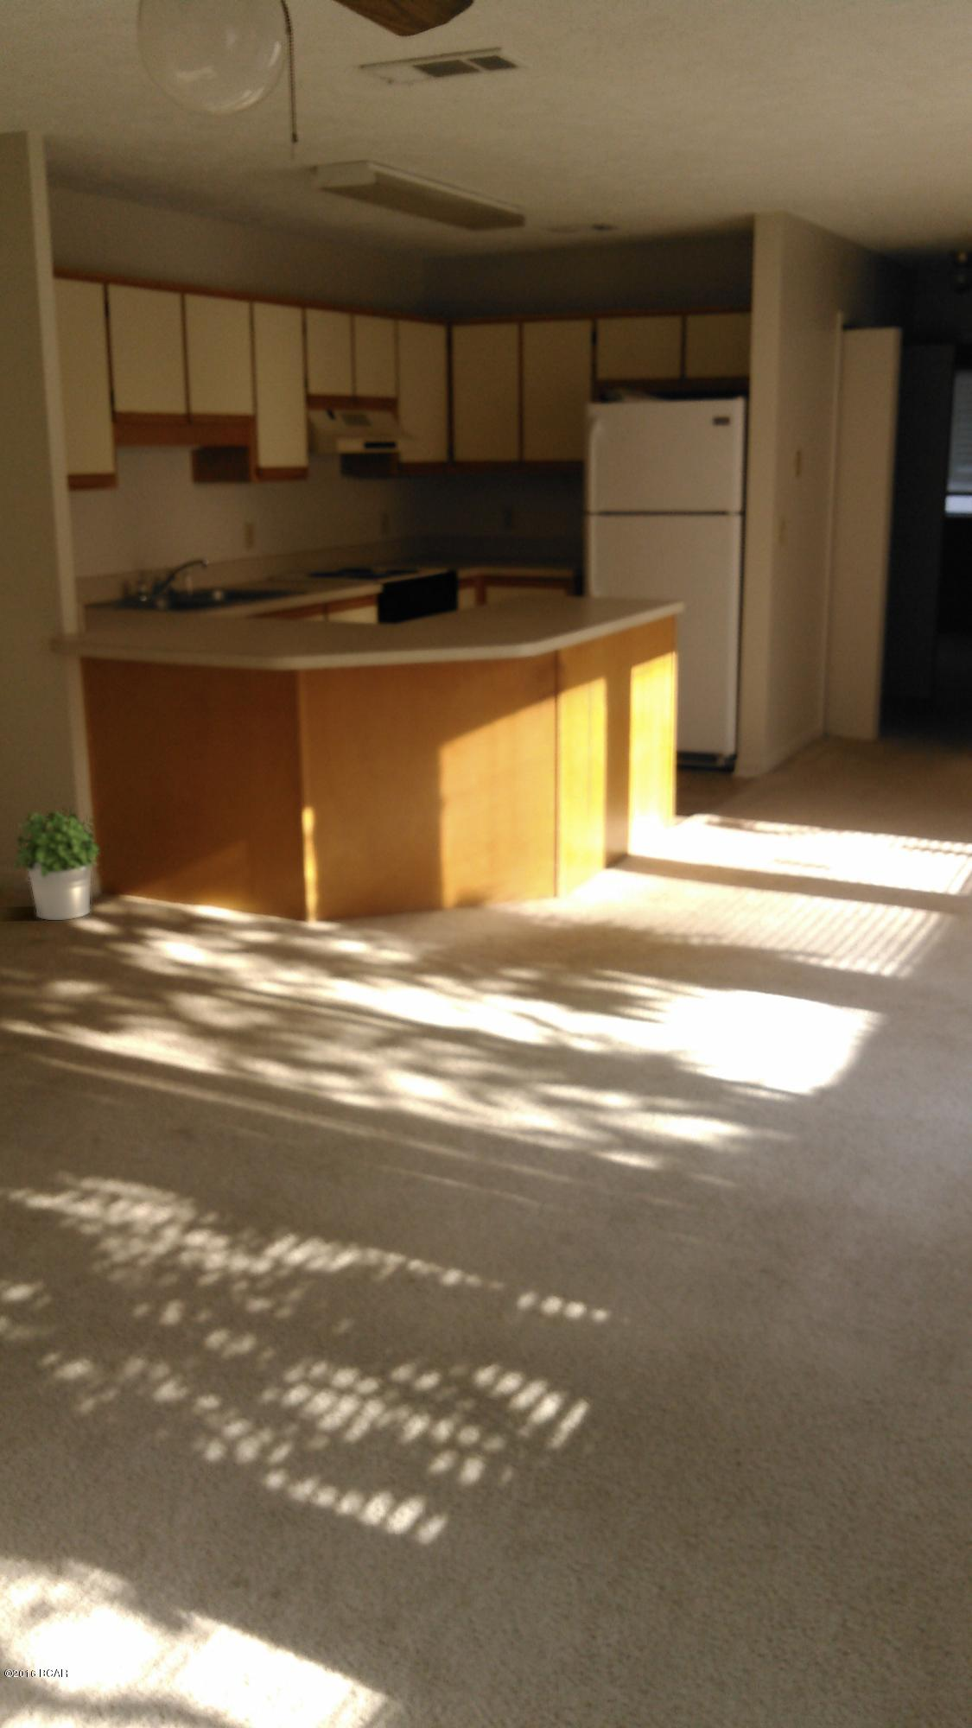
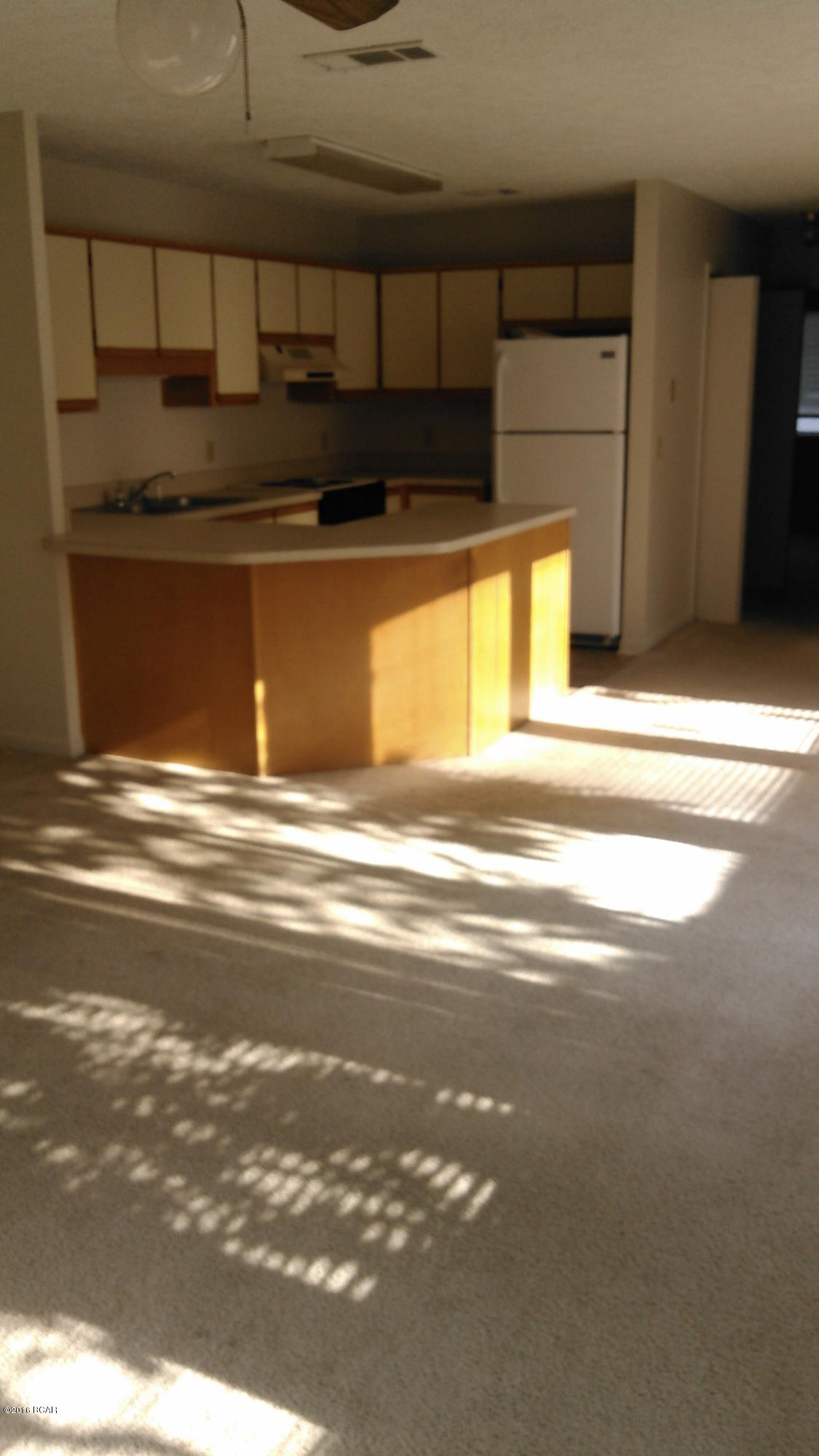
- potted plant [13,806,102,921]
